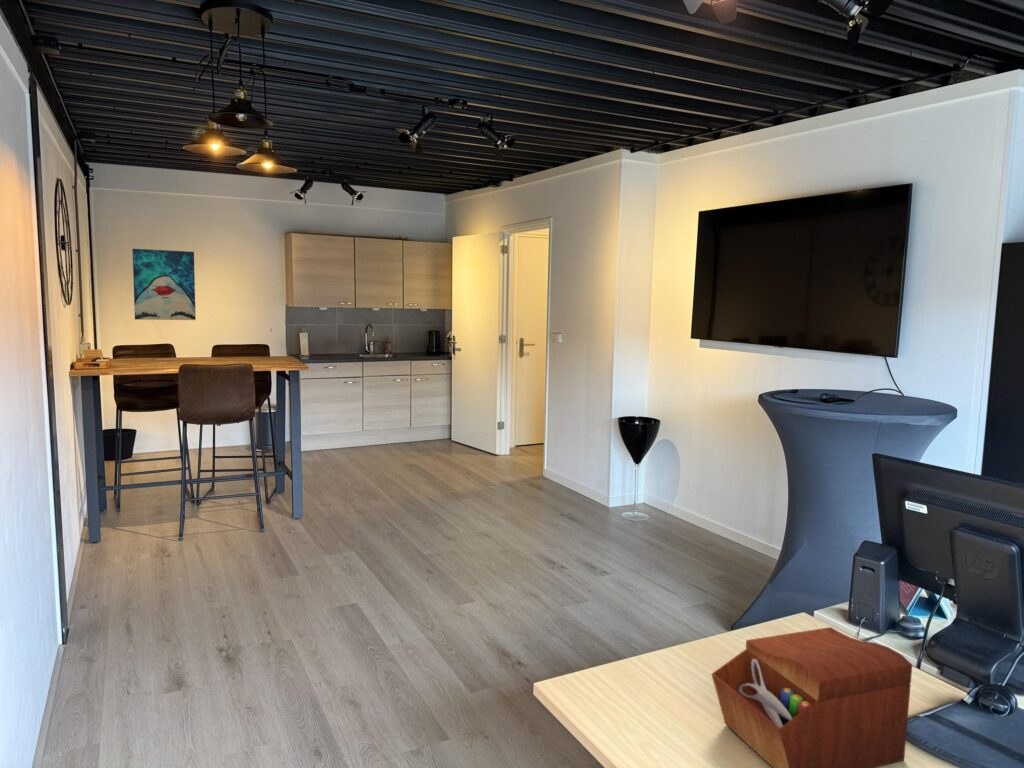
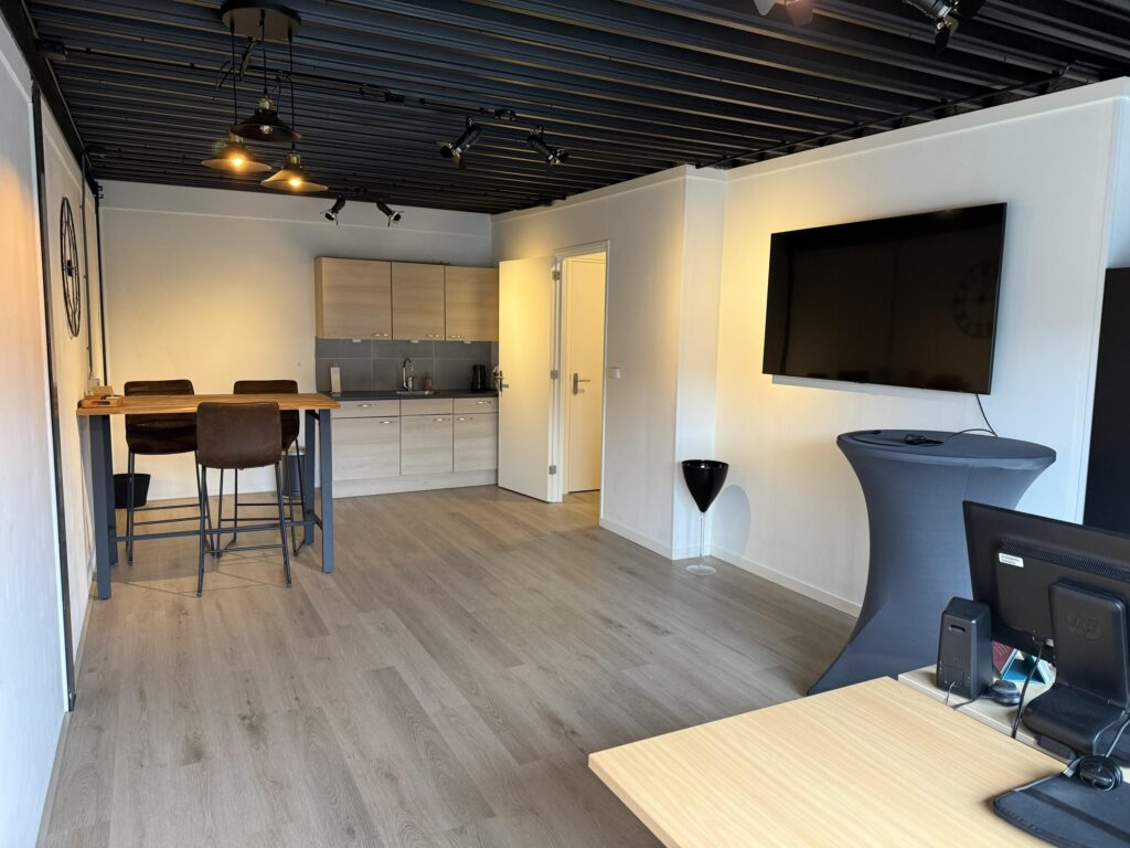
- sewing box [711,626,913,768]
- wall art [132,248,197,321]
